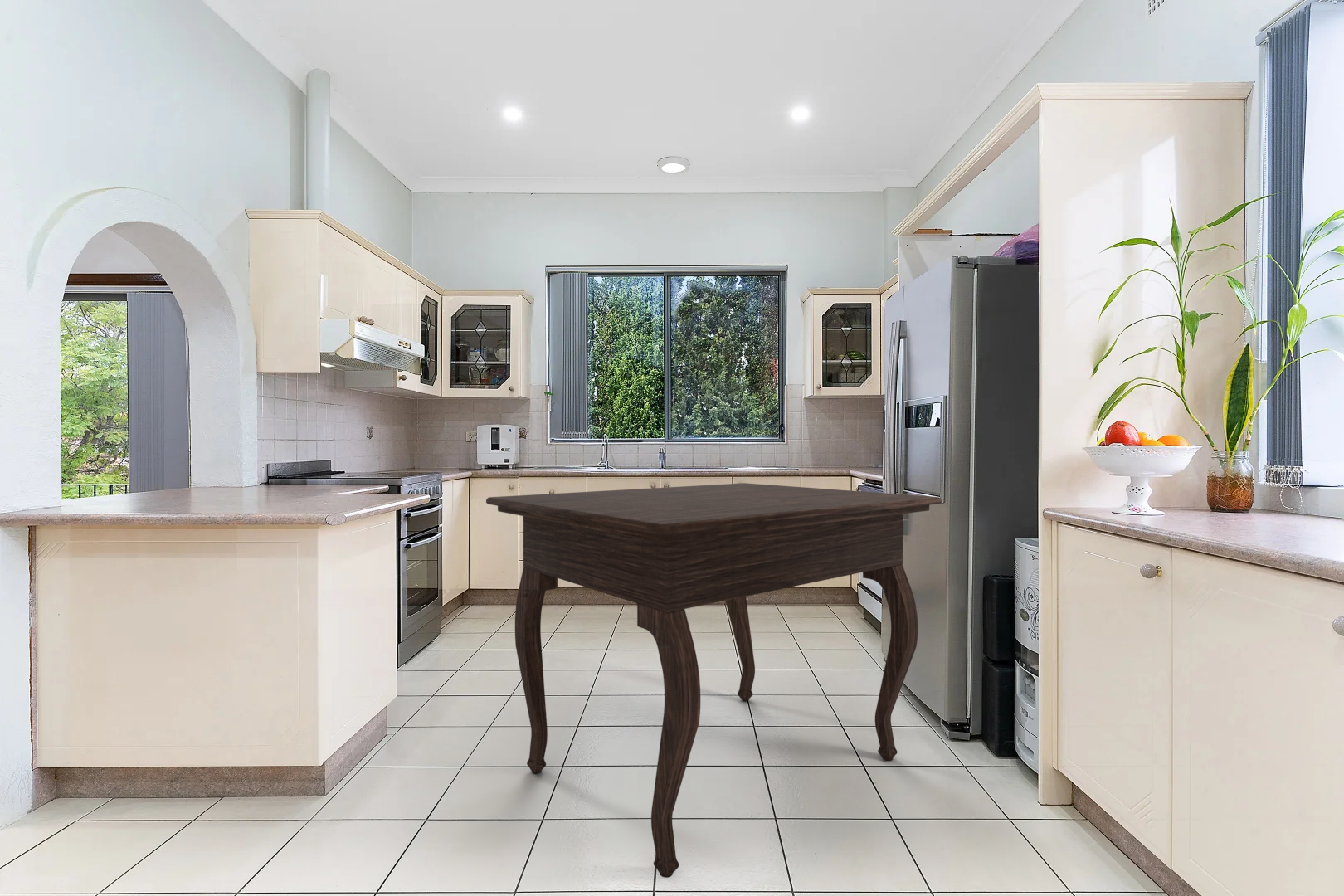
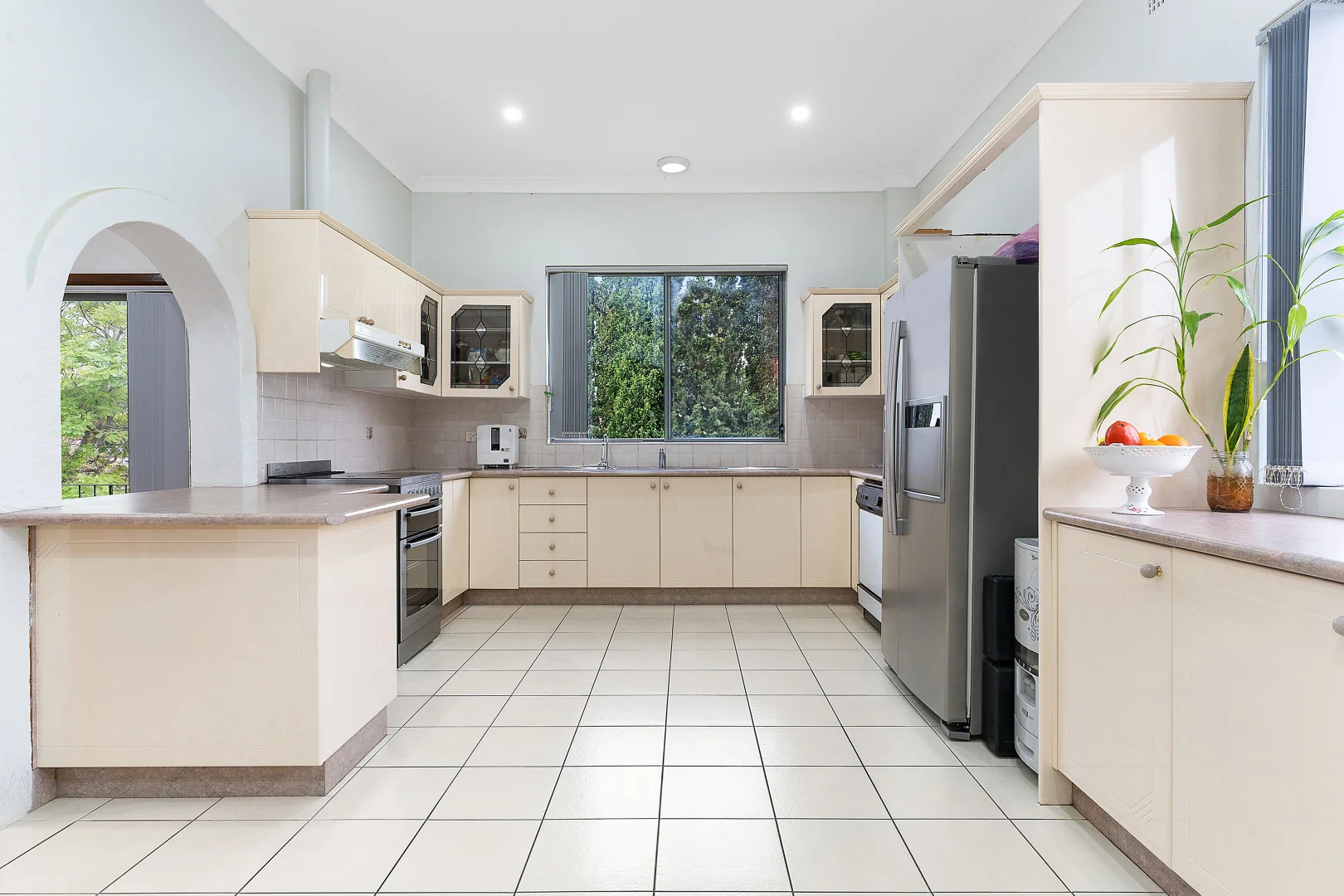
- dining table [485,482,942,879]
